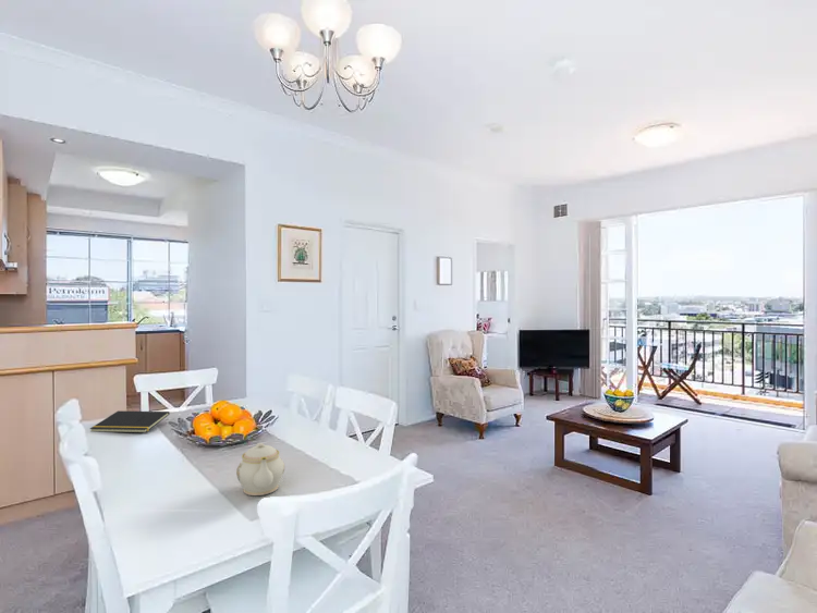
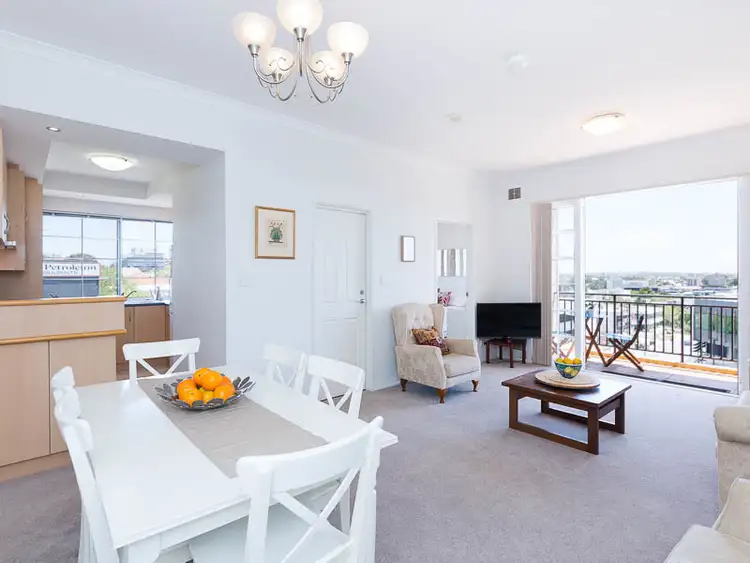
- notepad [89,409,171,433]
- teapot [235,442,285,496]
